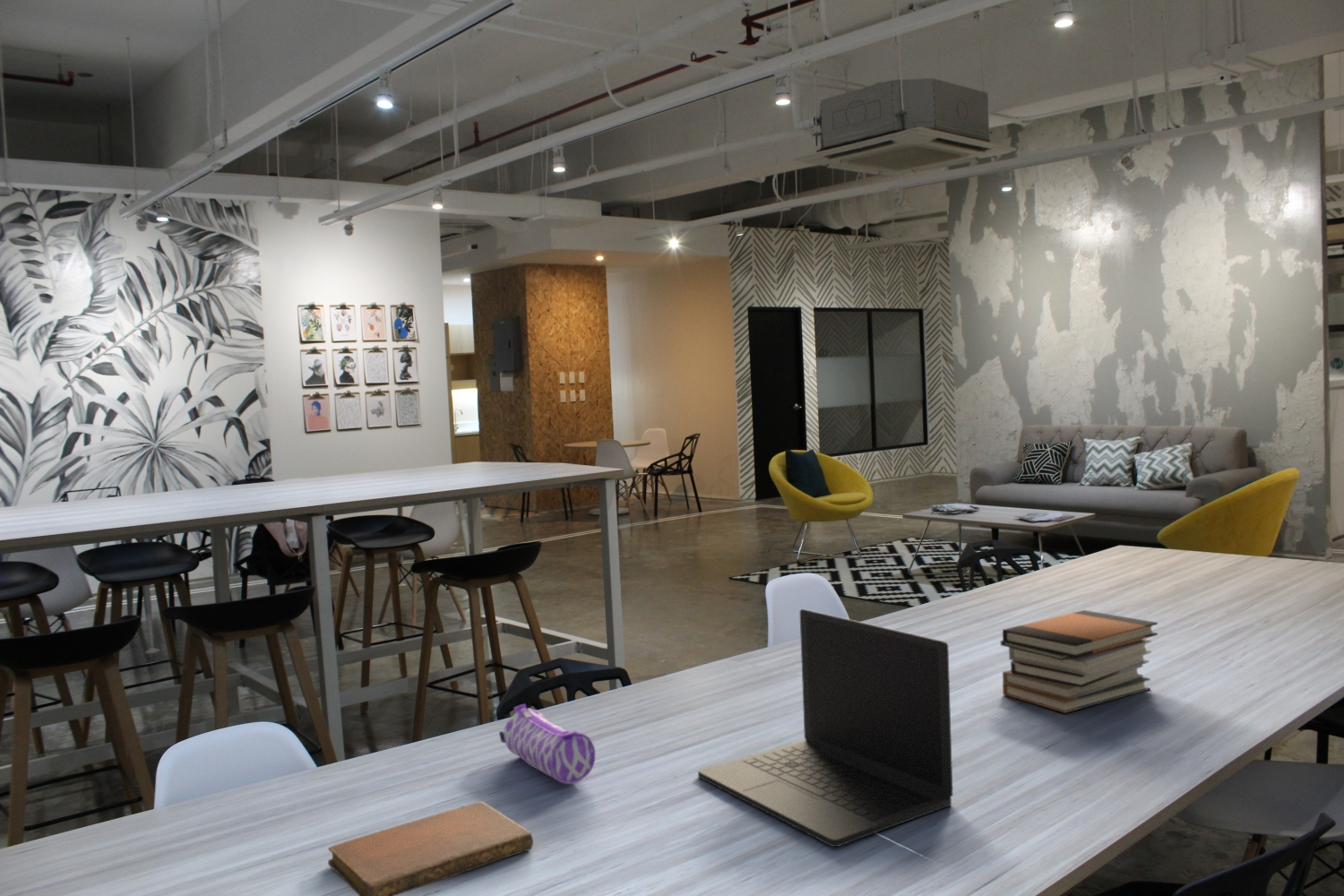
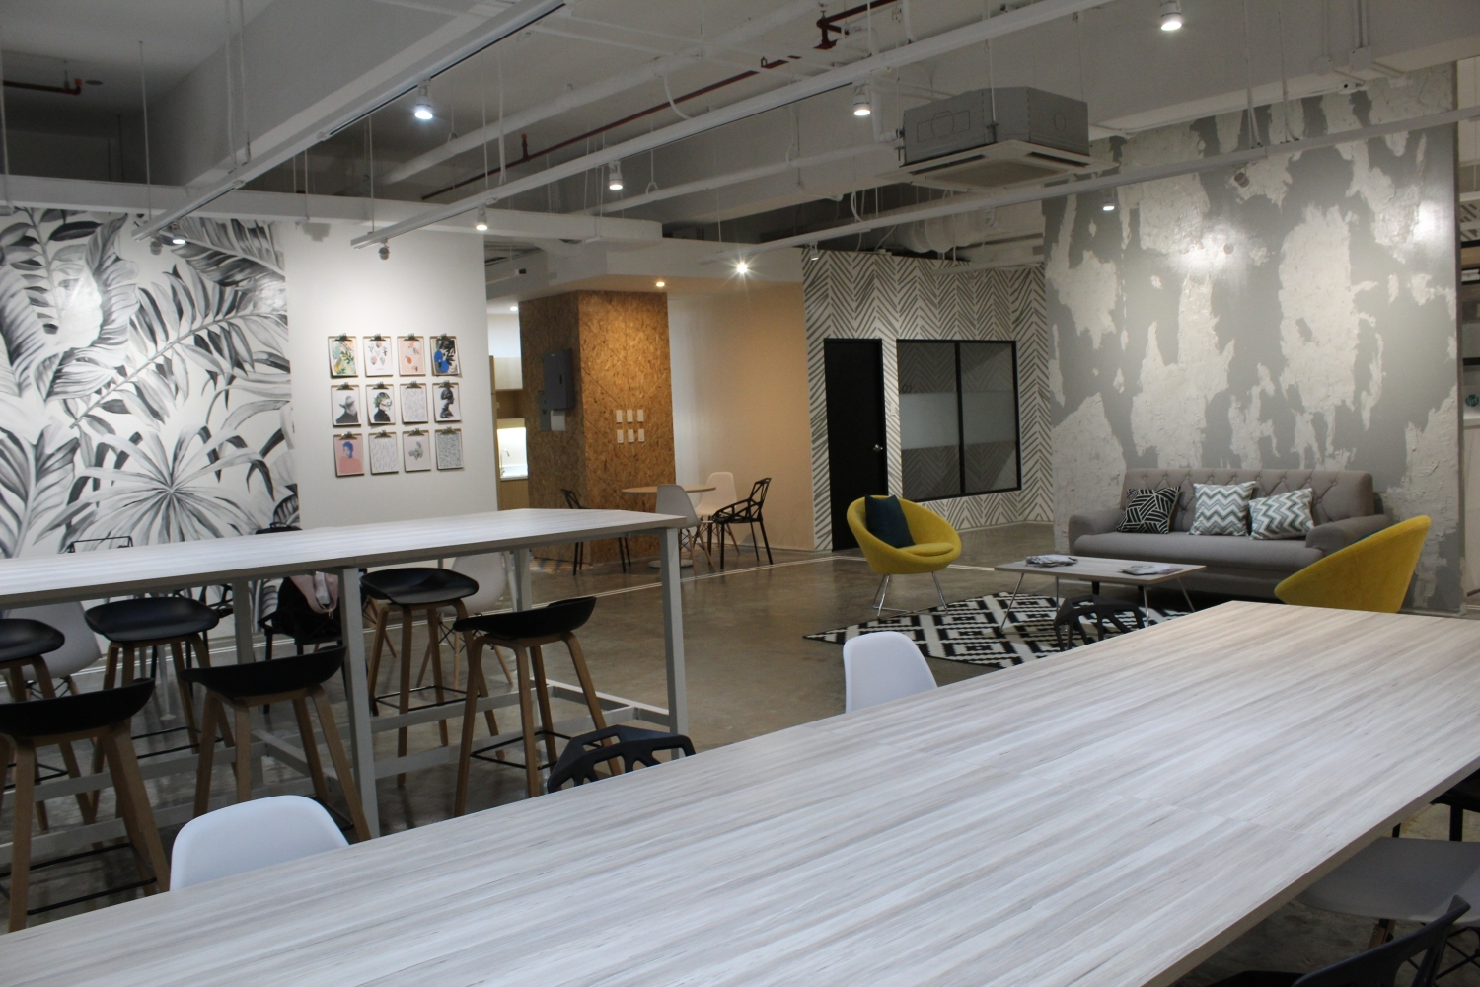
- laptop [697,608,953,848]
- notebook [327,800,534,896]
- pencil case [498,703,596,785]
- book stack [1000,609,1159,714]
